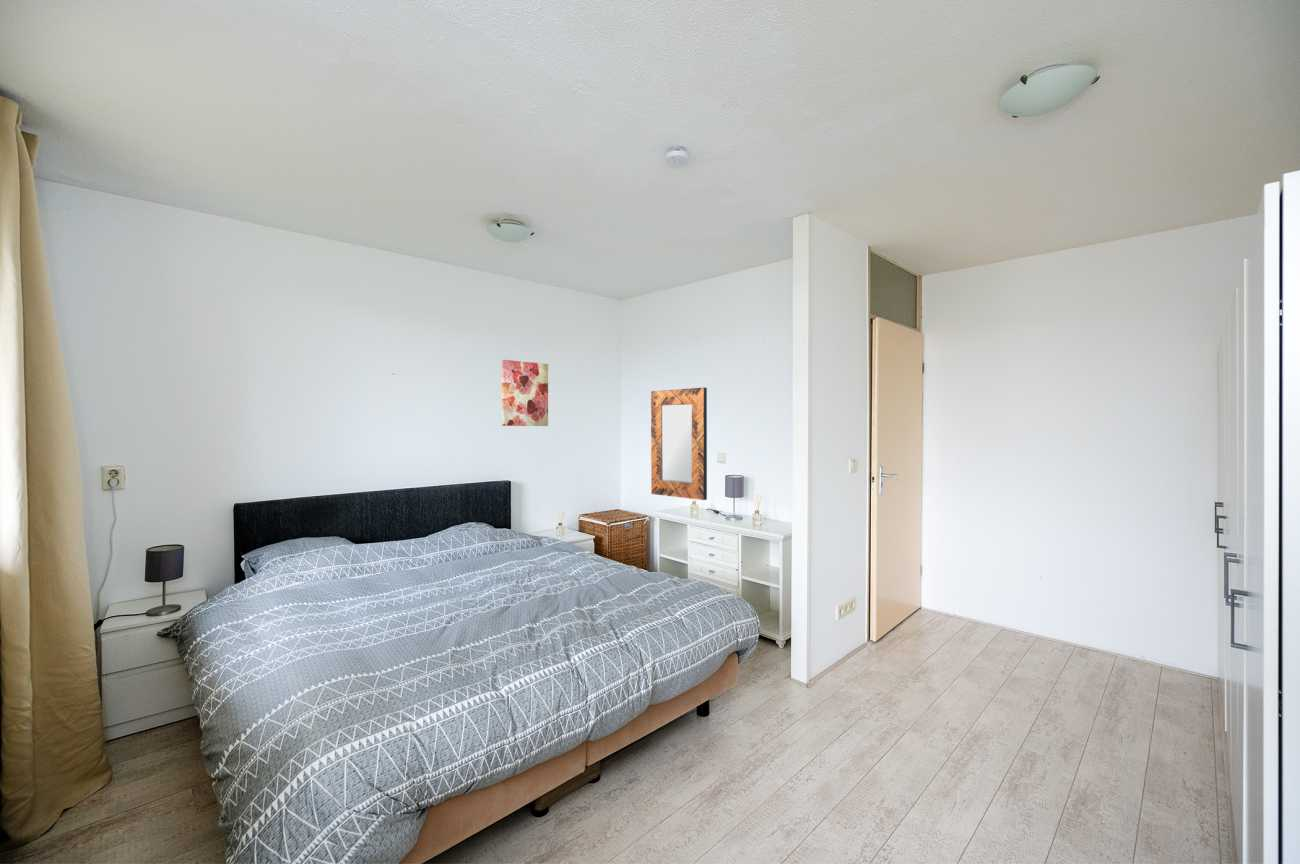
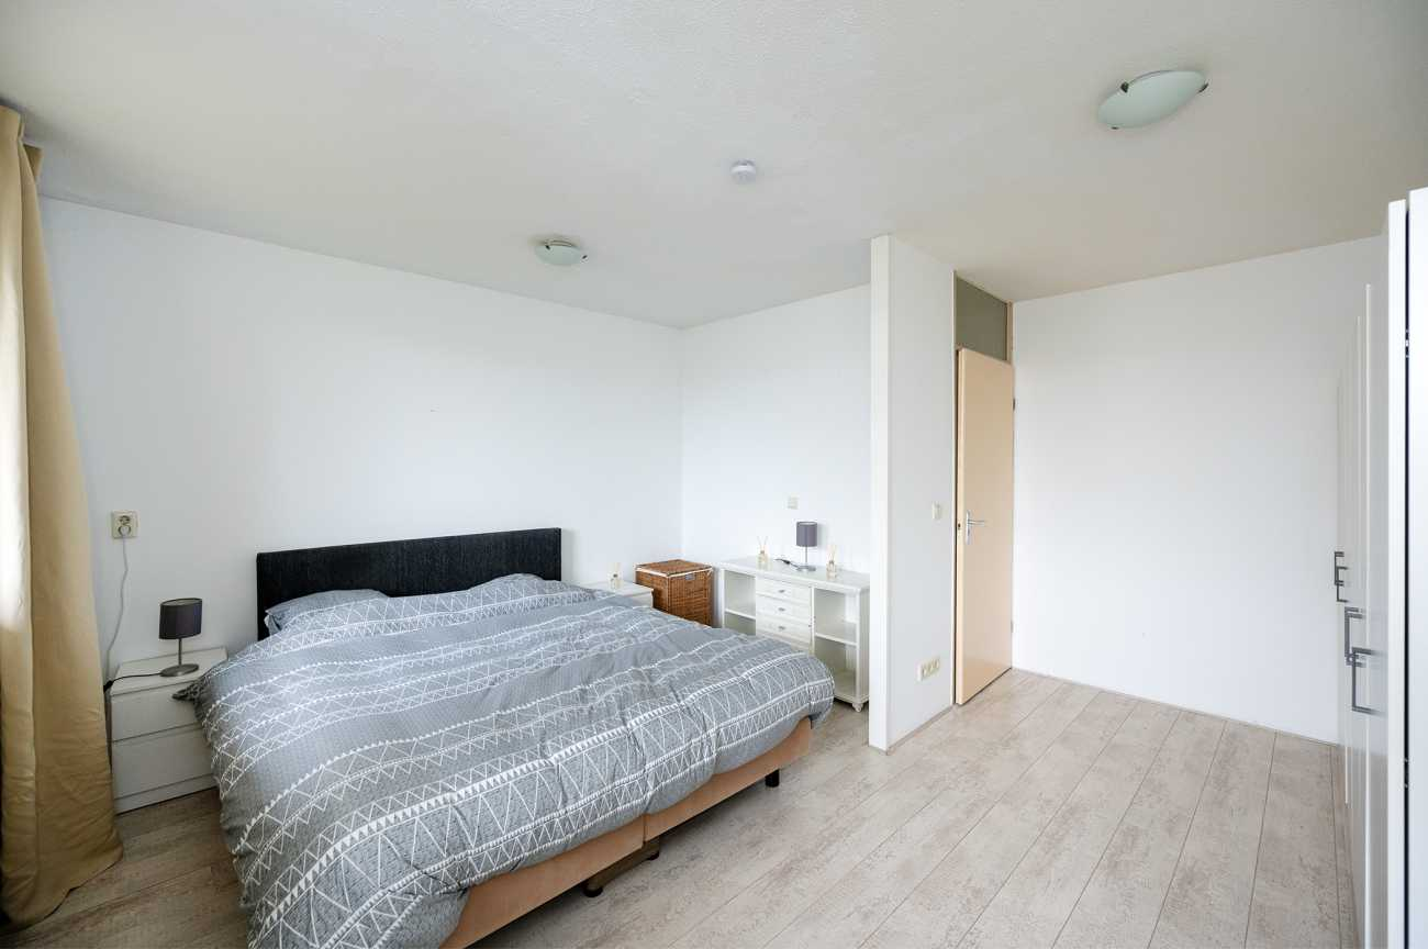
- home mirror [650,387,708,501]
- wall art [501,359,549,427]
